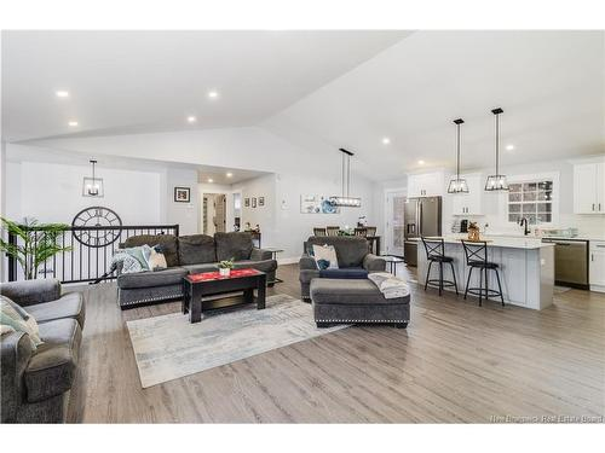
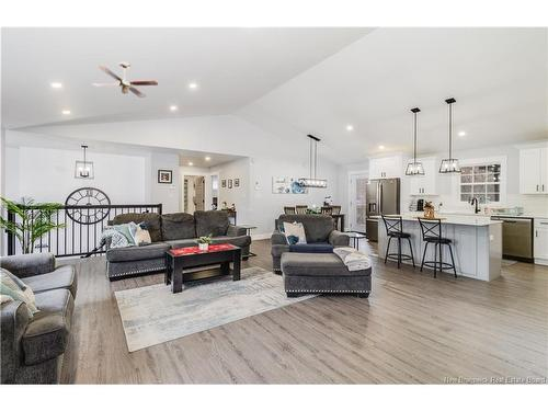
+ ceiling fan [90,60,159,99]
